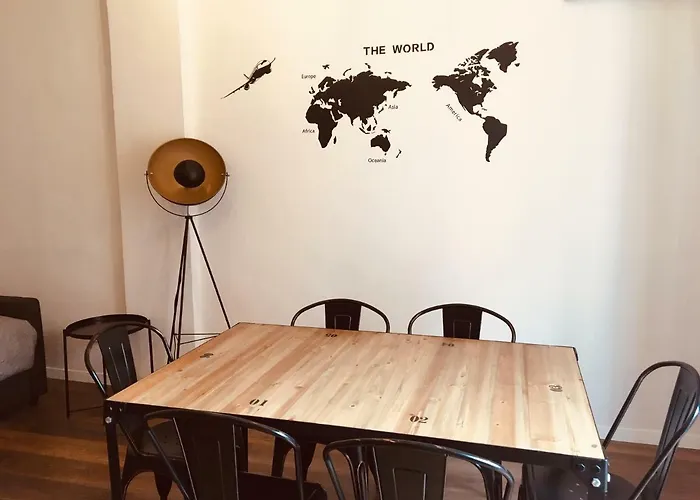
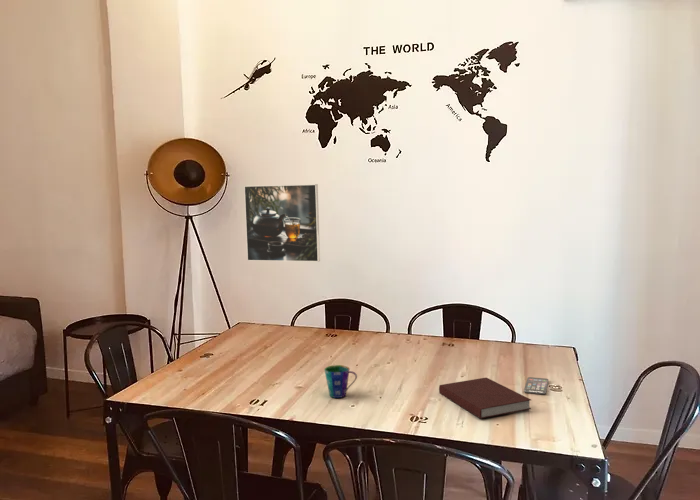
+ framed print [243,183,321,263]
+ cup [324,364,358,399]
+ smartphone [523,376,549,395]
+ notebook [438,377,532,419]
